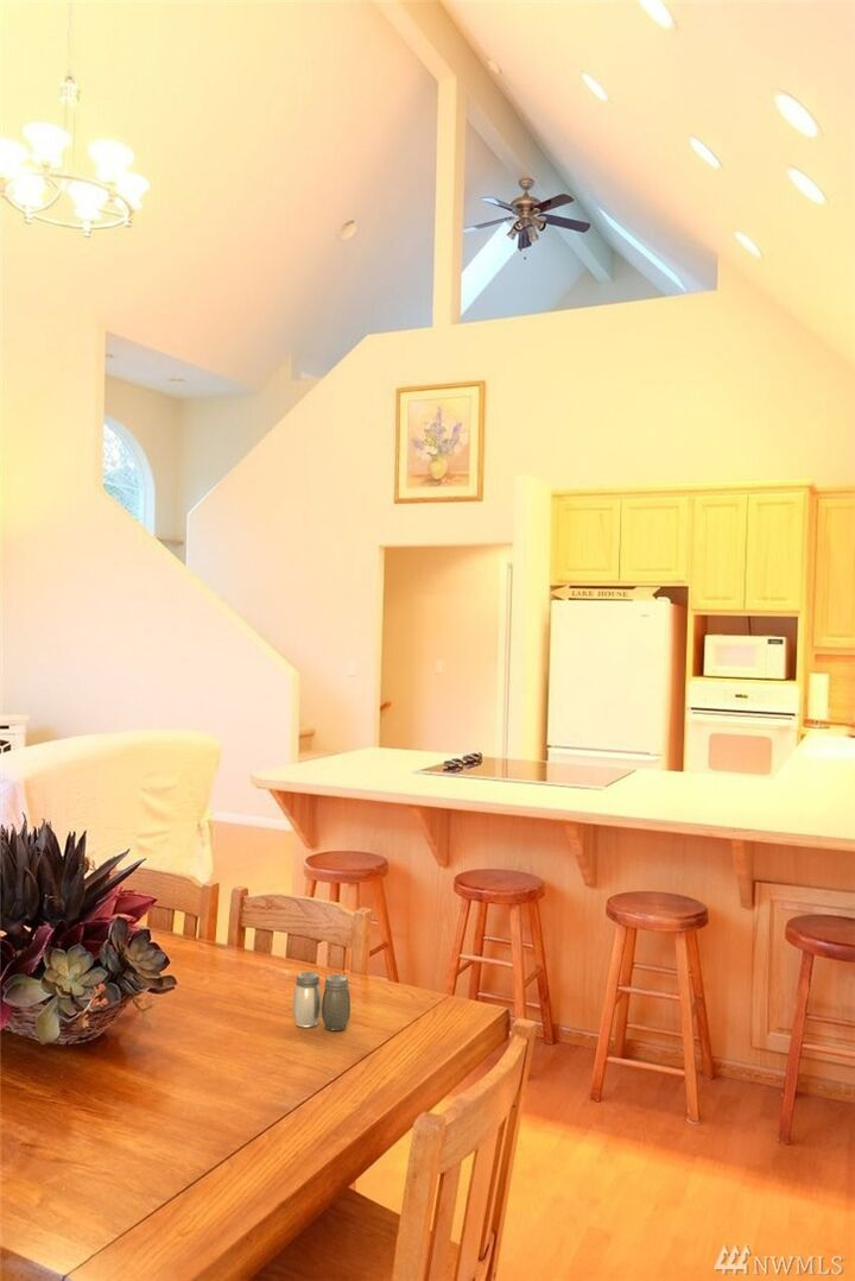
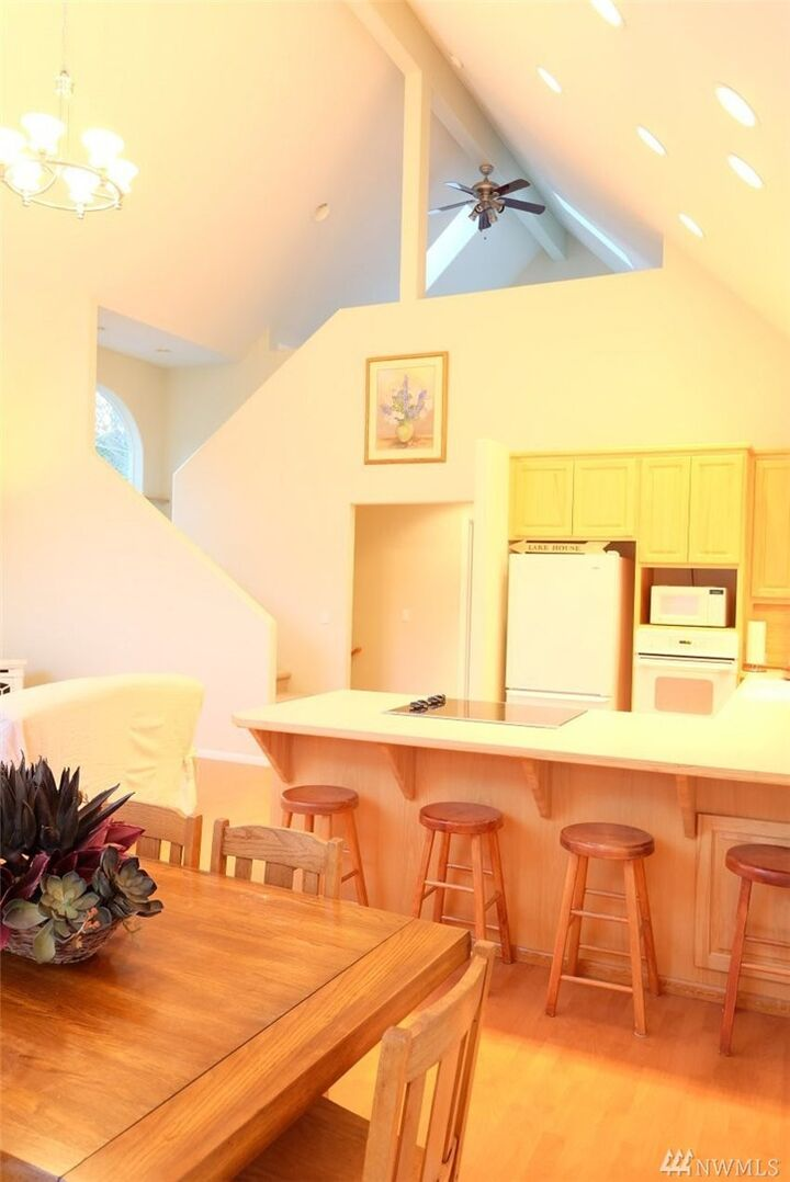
- salt and pepper shaker [292,971,352,1031]
